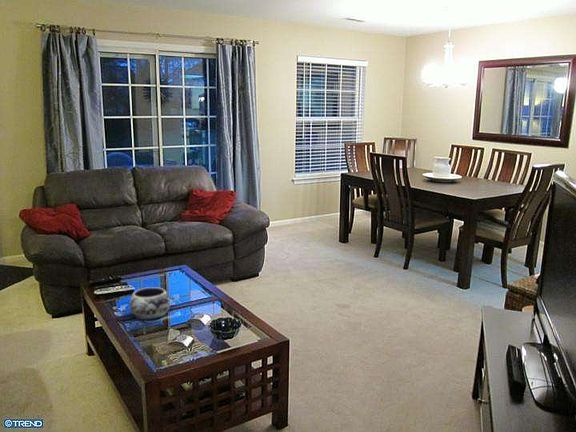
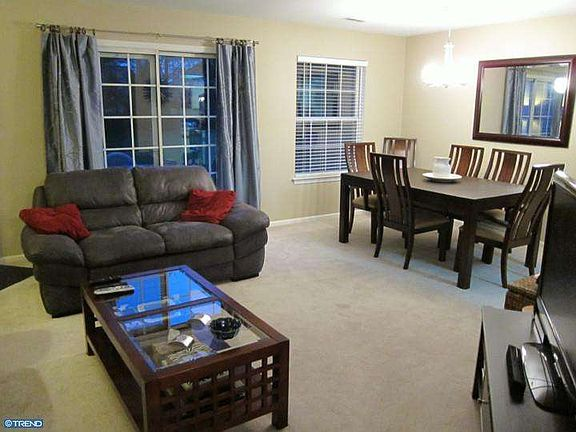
- decorative bowl [128,286,171,321]
